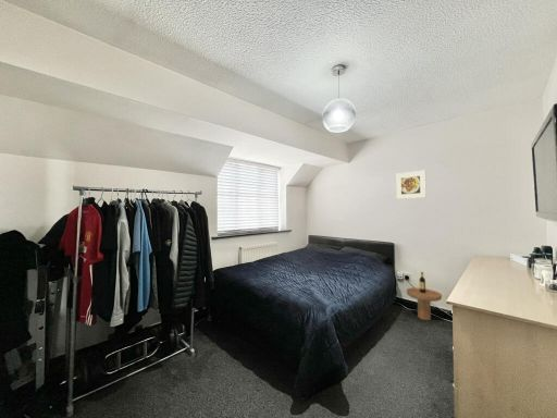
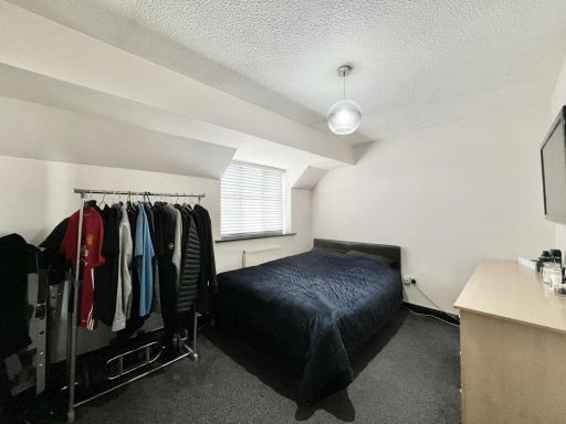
- side table [406,271,443,321]
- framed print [395,170,428,200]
